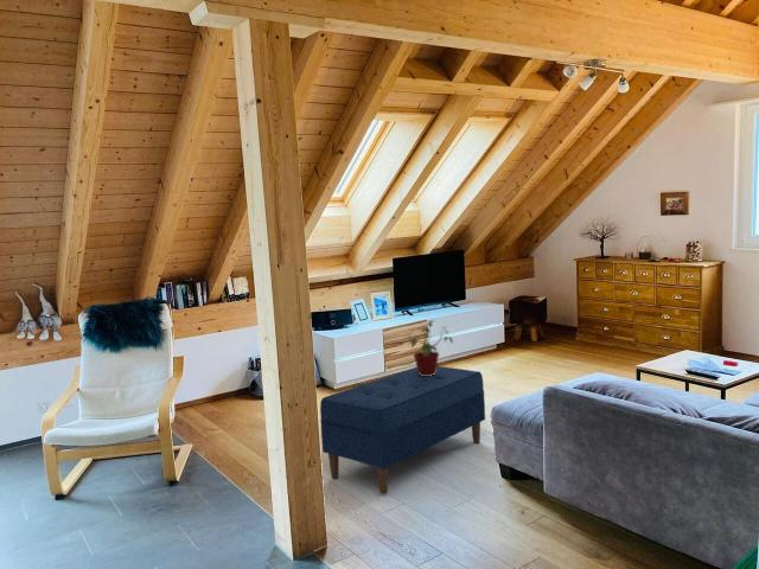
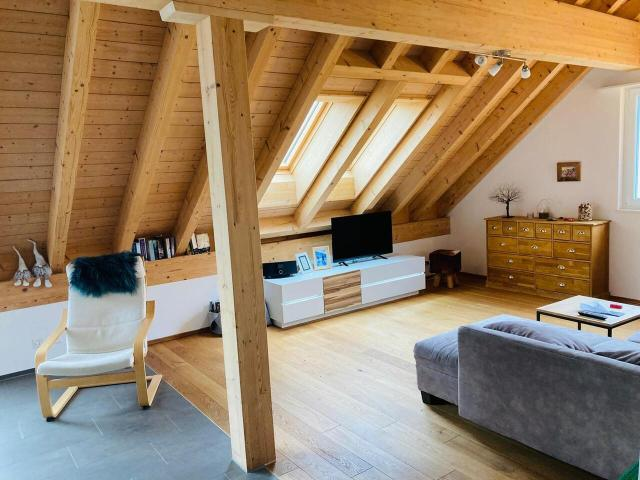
- bench [319,365,486,494]
- potted plant [408,319,454,376]
